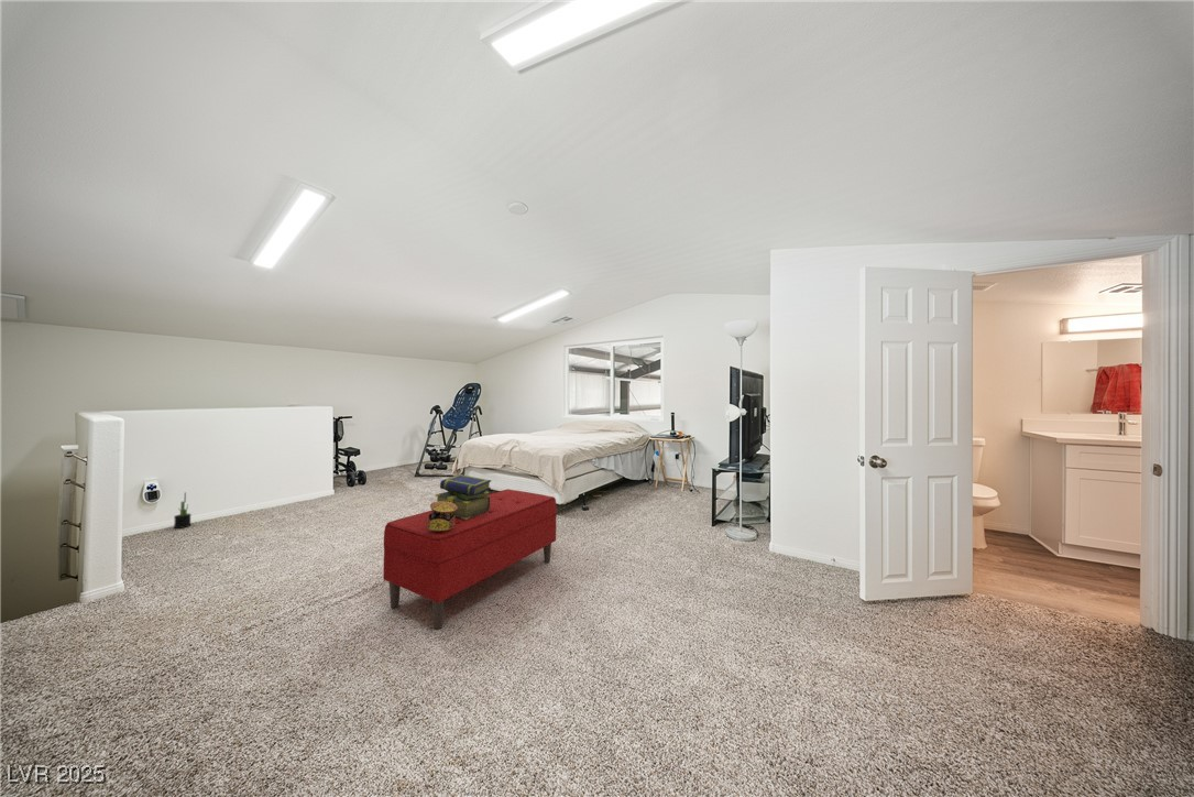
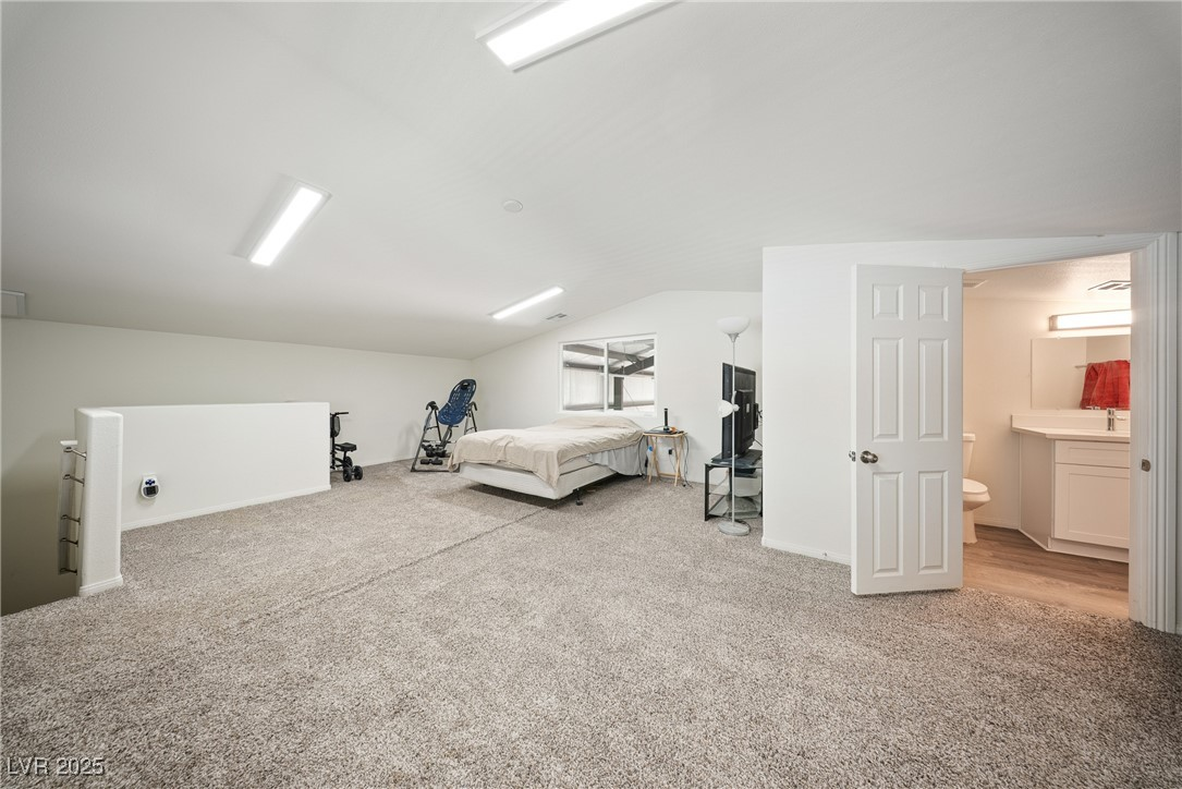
- decorative box [427,501,458,532]
- bench [383,488,558,630]
- stack of books [435,473,492,520]
- decorative plant [173,491,193,529]
